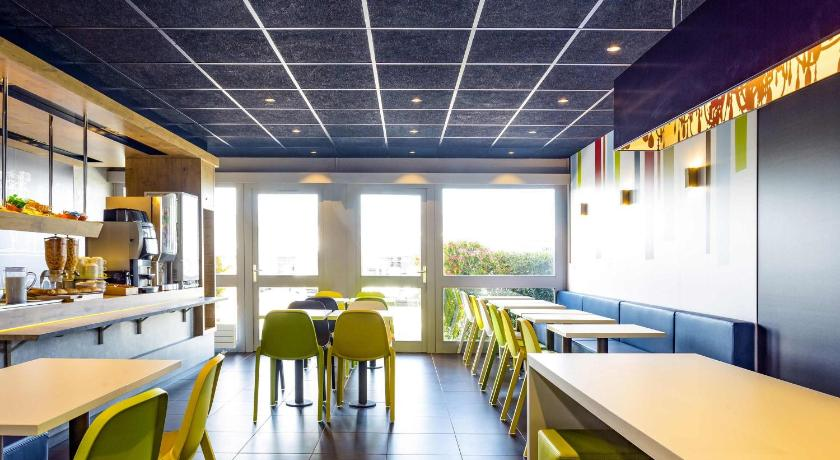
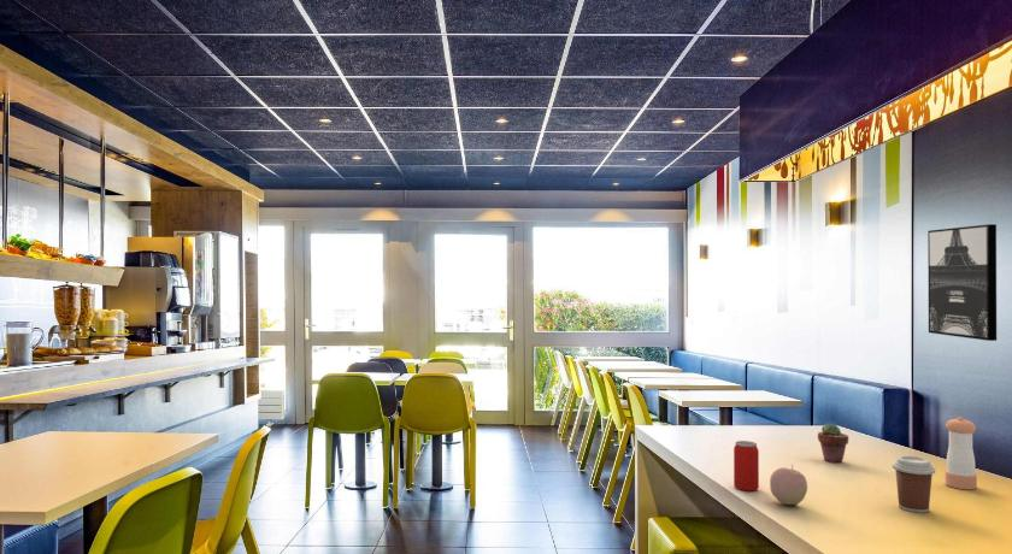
+ apple [769,462,808,506]
+ pepper shaker [945,416,978,490]
+ beverage can [732,440,760,493]
+ potted succulent [817,422,849,464]
+ coffee cup [892,454,936,514]
+ wall art [926,223,998,342]
